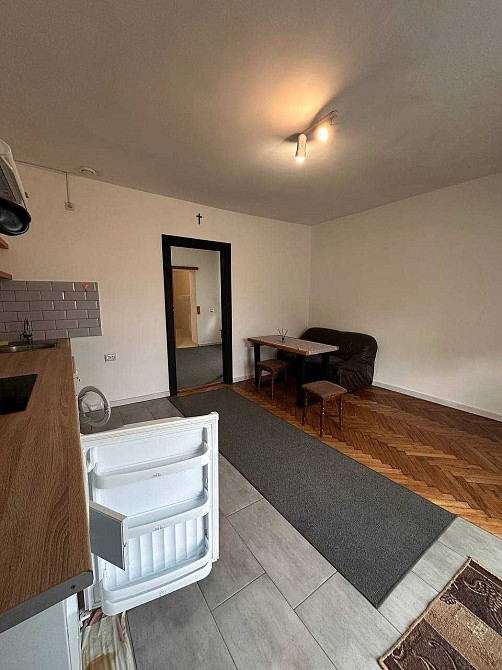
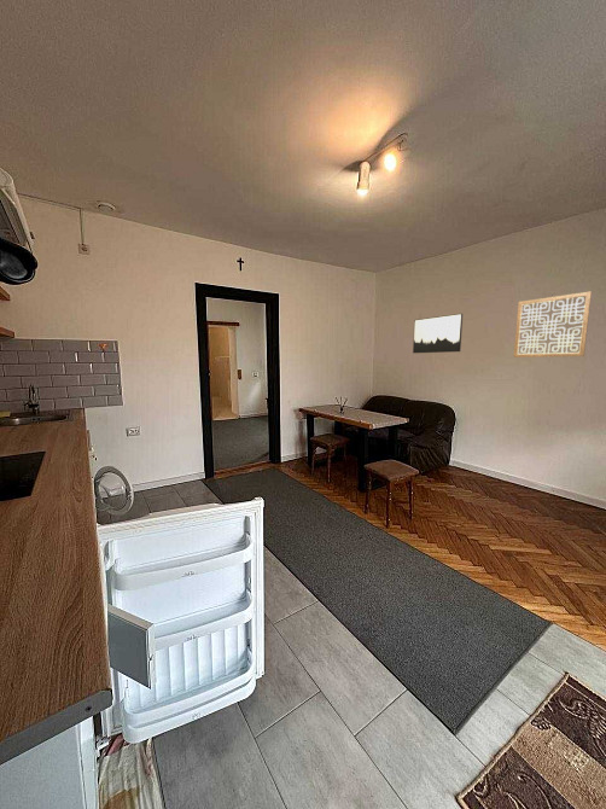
+ wall art [513,290,593,359]
+ wall art [412,313,464,354]
